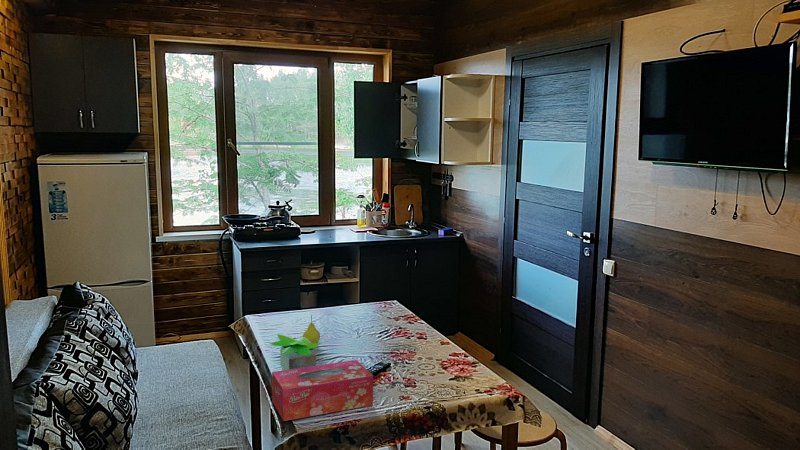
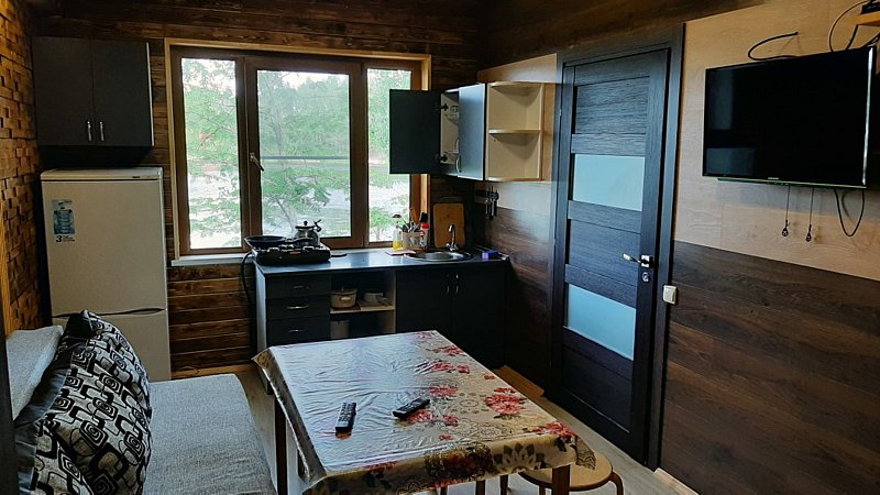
- tissue box [271,359,374,422]
- potted plant [269,333,322,371]
- fruit [302,314,321,343]
